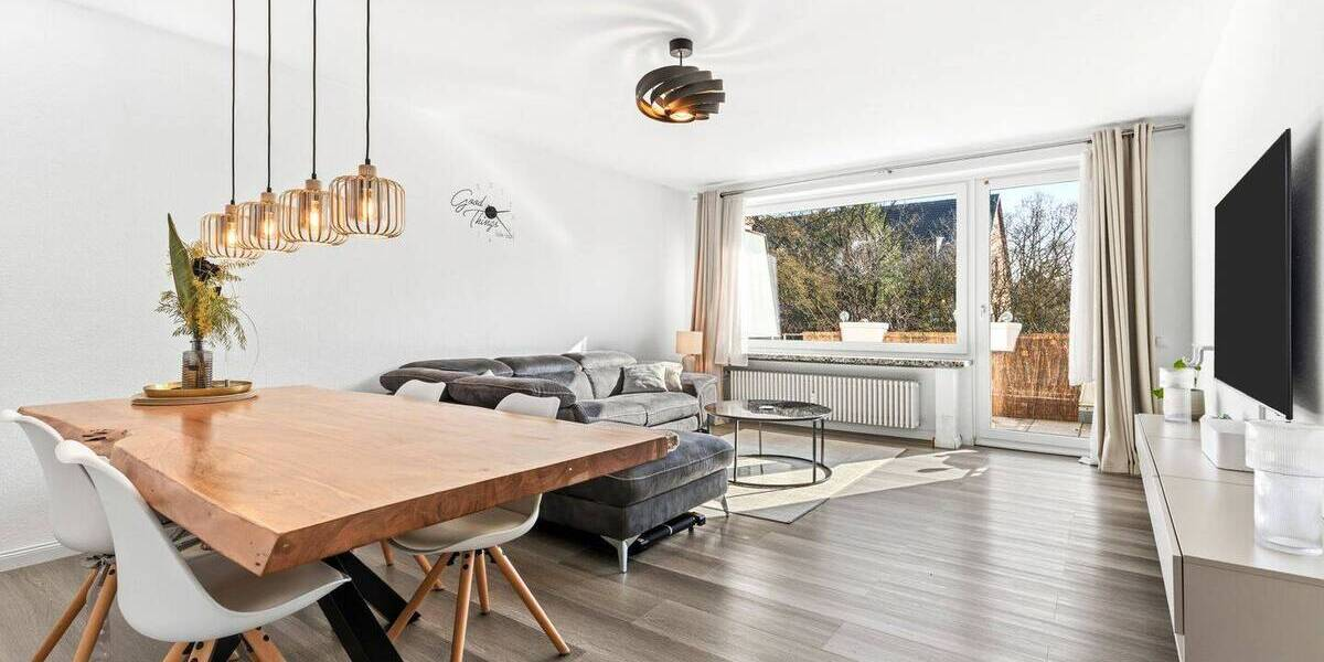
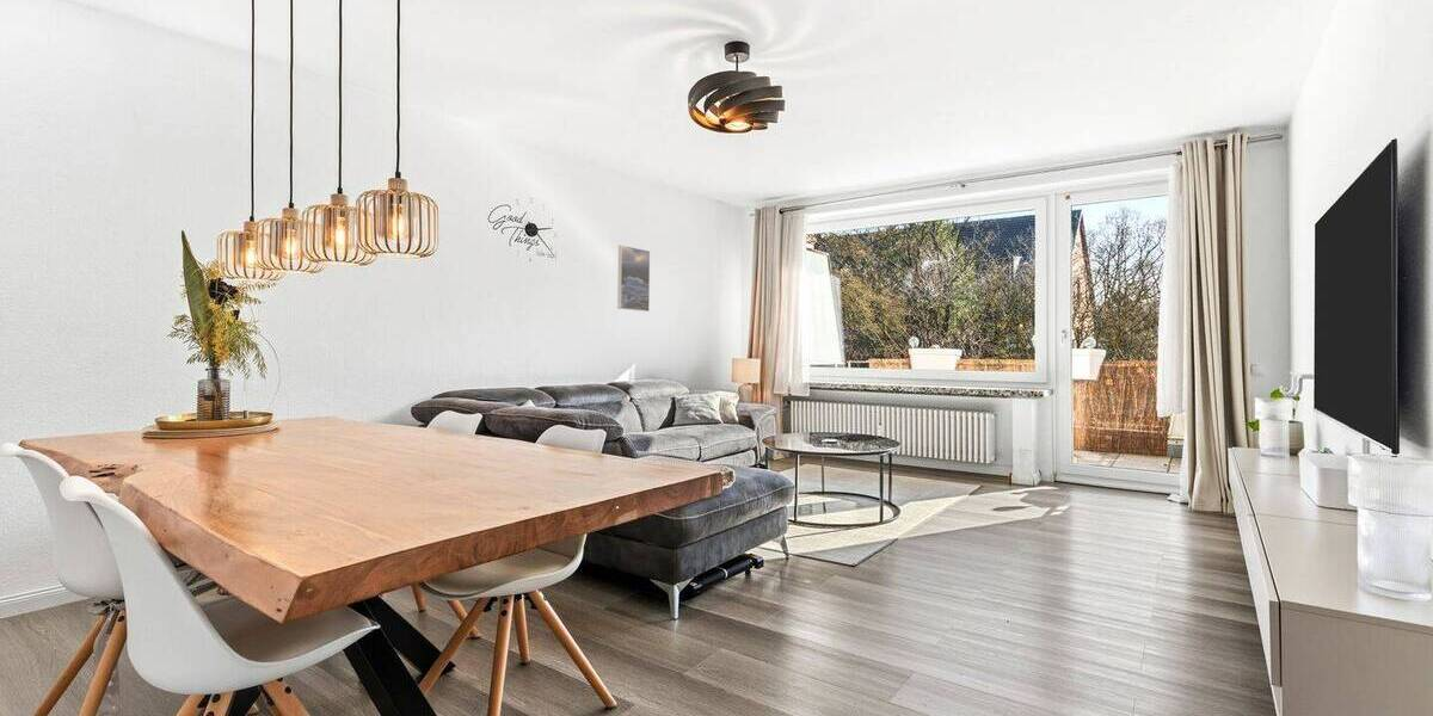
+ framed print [616,243,651,313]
